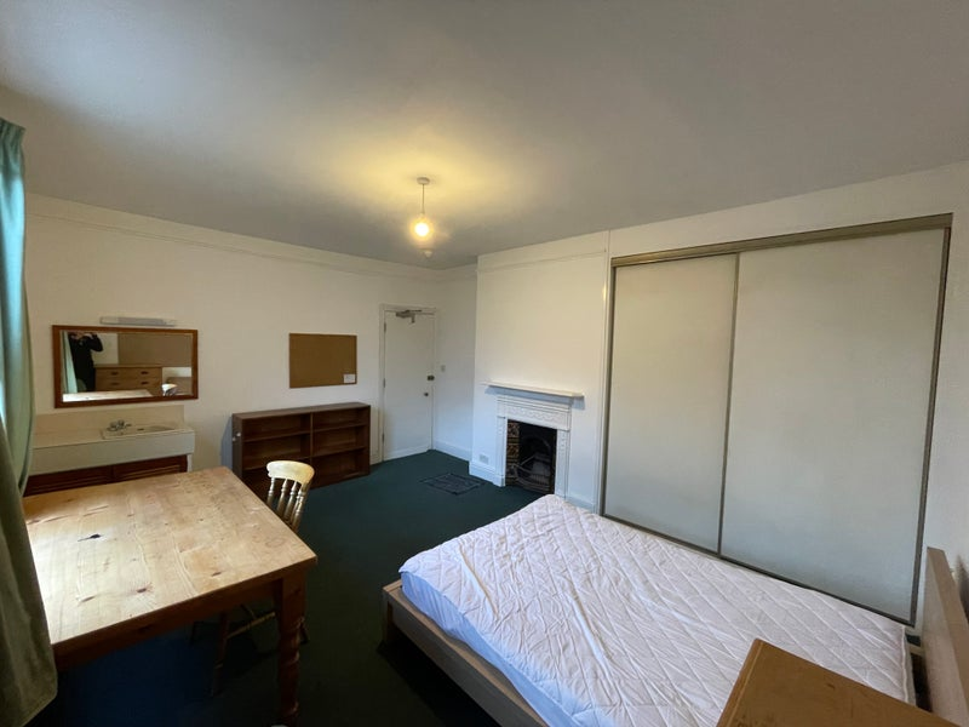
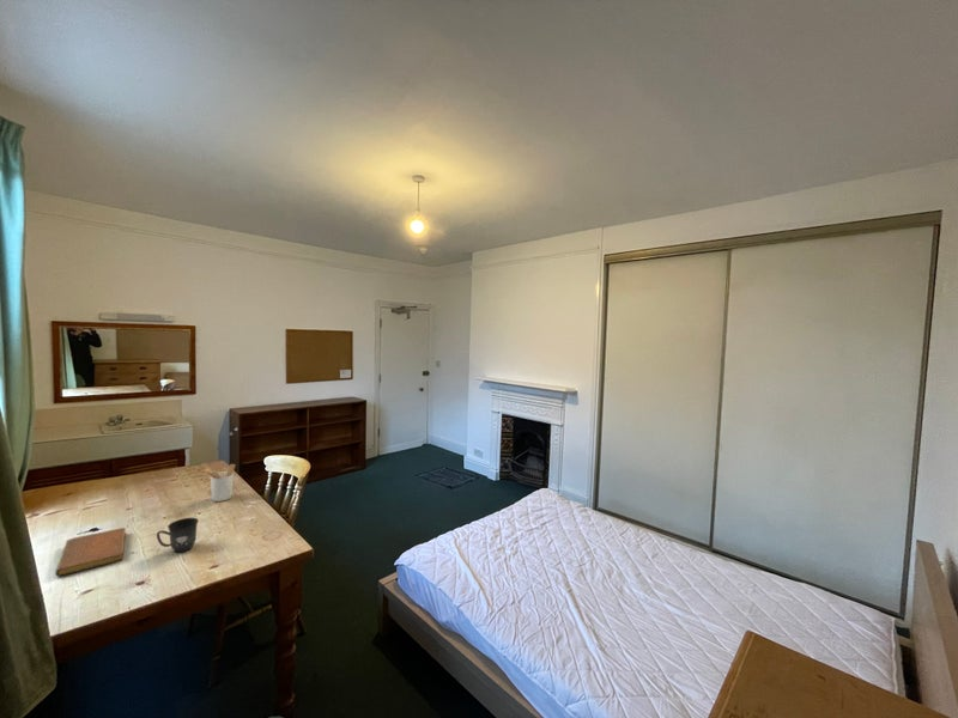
+ utensil holder [204,463,236,503]
+ notebook [54,527,127,578]
+ mug [156,517,200,553]
